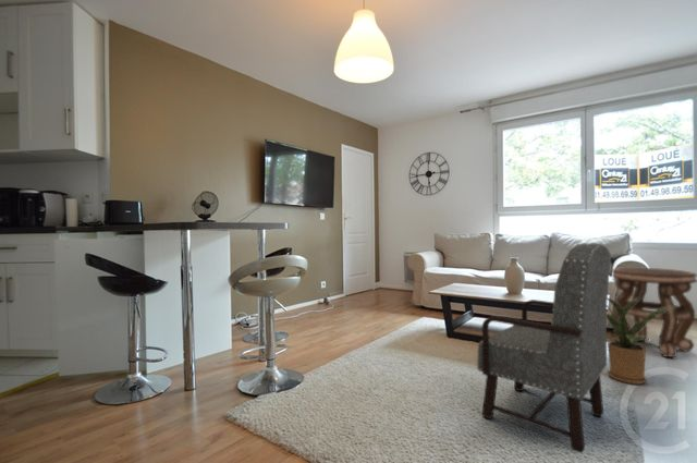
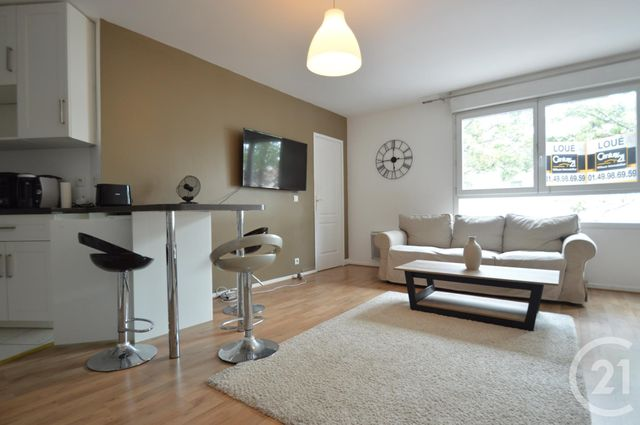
- house plant [607,297,675,386]
- side table [611,267,697,358]
- armchair [476,243,612,453]
